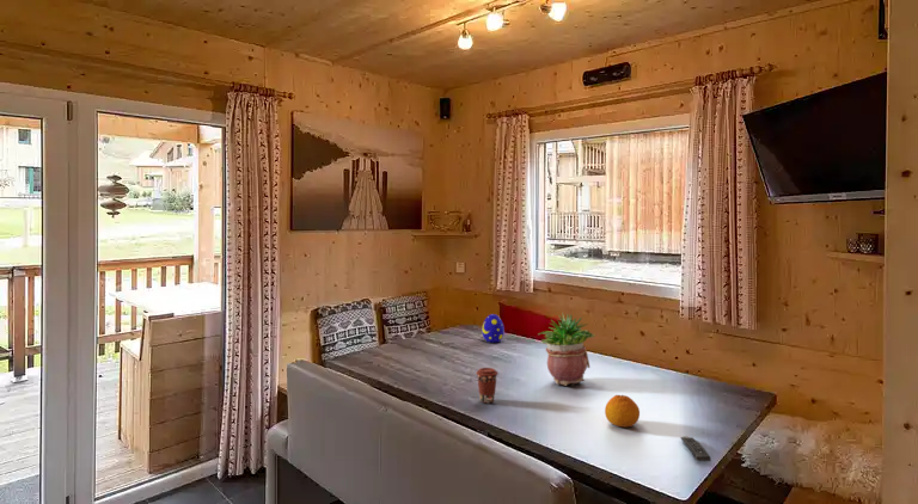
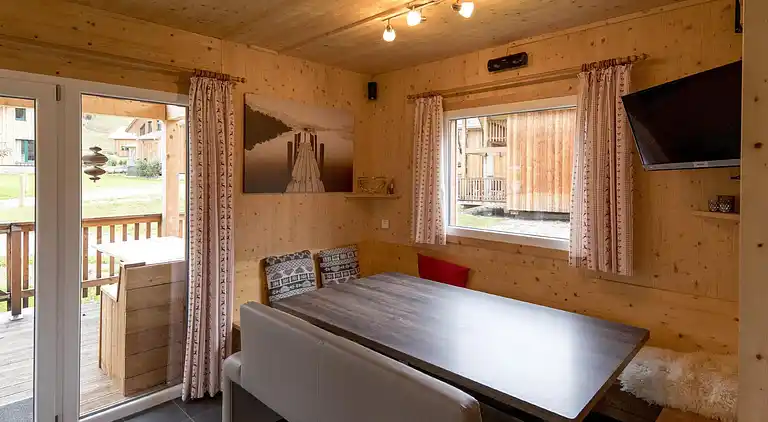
- decorative egg [481,313,506,344]
- fruit [604,394,641,429]
- potted plant [537,312,596,387]
- remote control [679,435,712,462]
- coffee cup [475,367,498,404]
